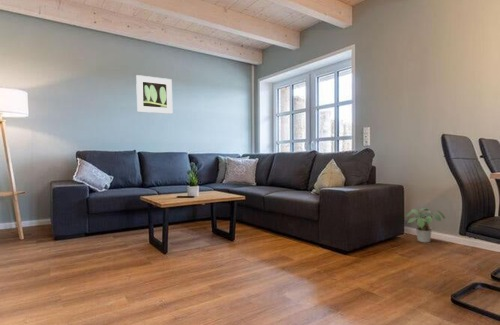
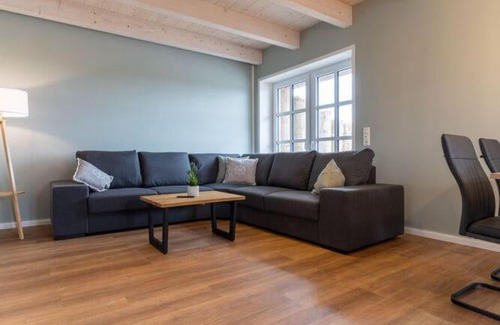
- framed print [135,74,173,115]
- potted plant [405,206,446,243]
